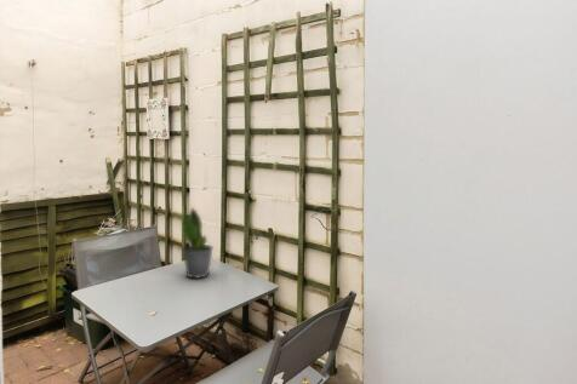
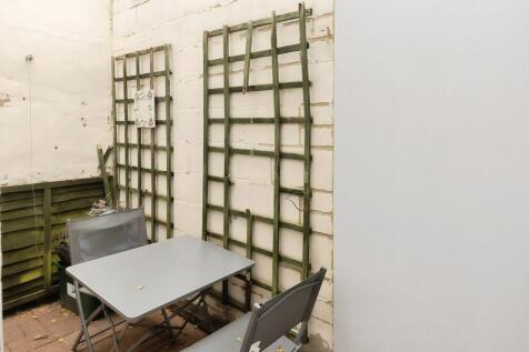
- potted plant [181,206,215,280]
